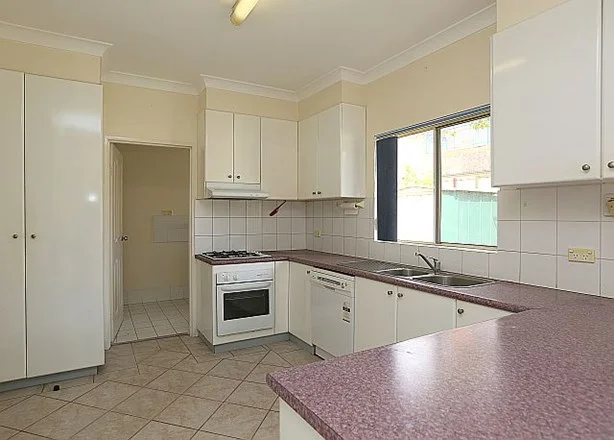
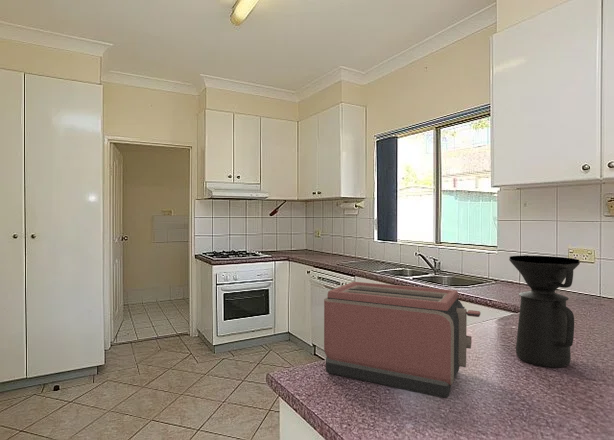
+ coffee maker [508,254,581,368]
+ toaster [323,281,481,399]
